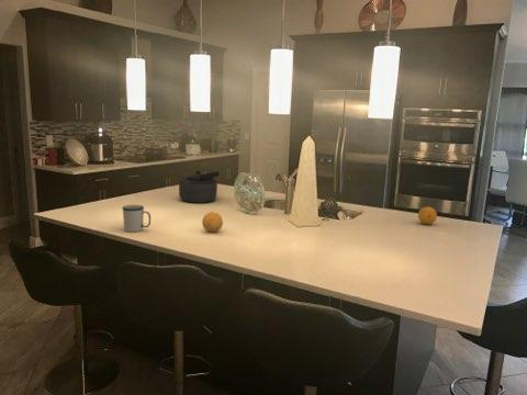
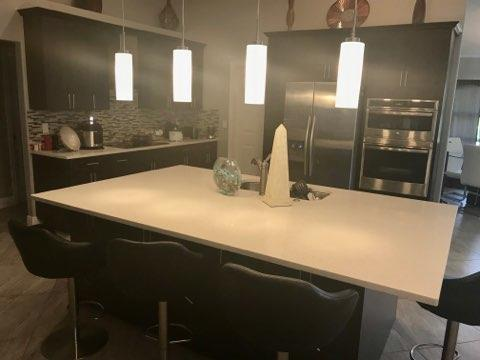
- fruit [417,205,438,225]
- fruit [201,211,224,233]
- kettle [178,170,221,204]
- mug [122,204,152,234]
